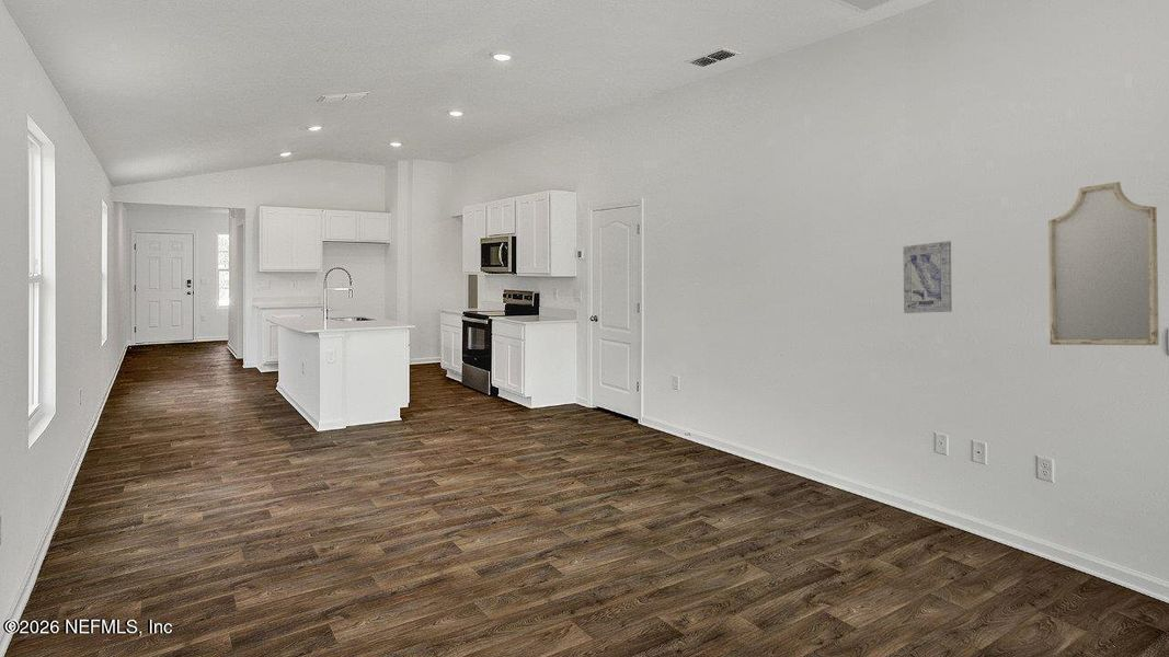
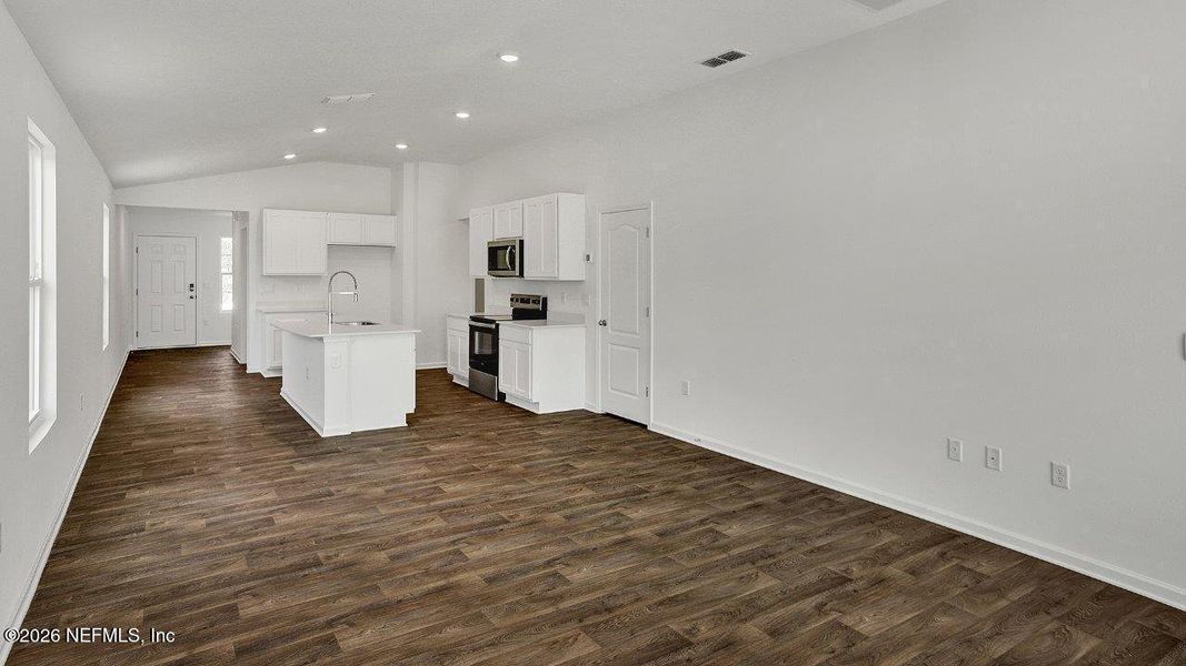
- home mirror [1047,181,1160,346]
- wall art [902,240,953,314]
